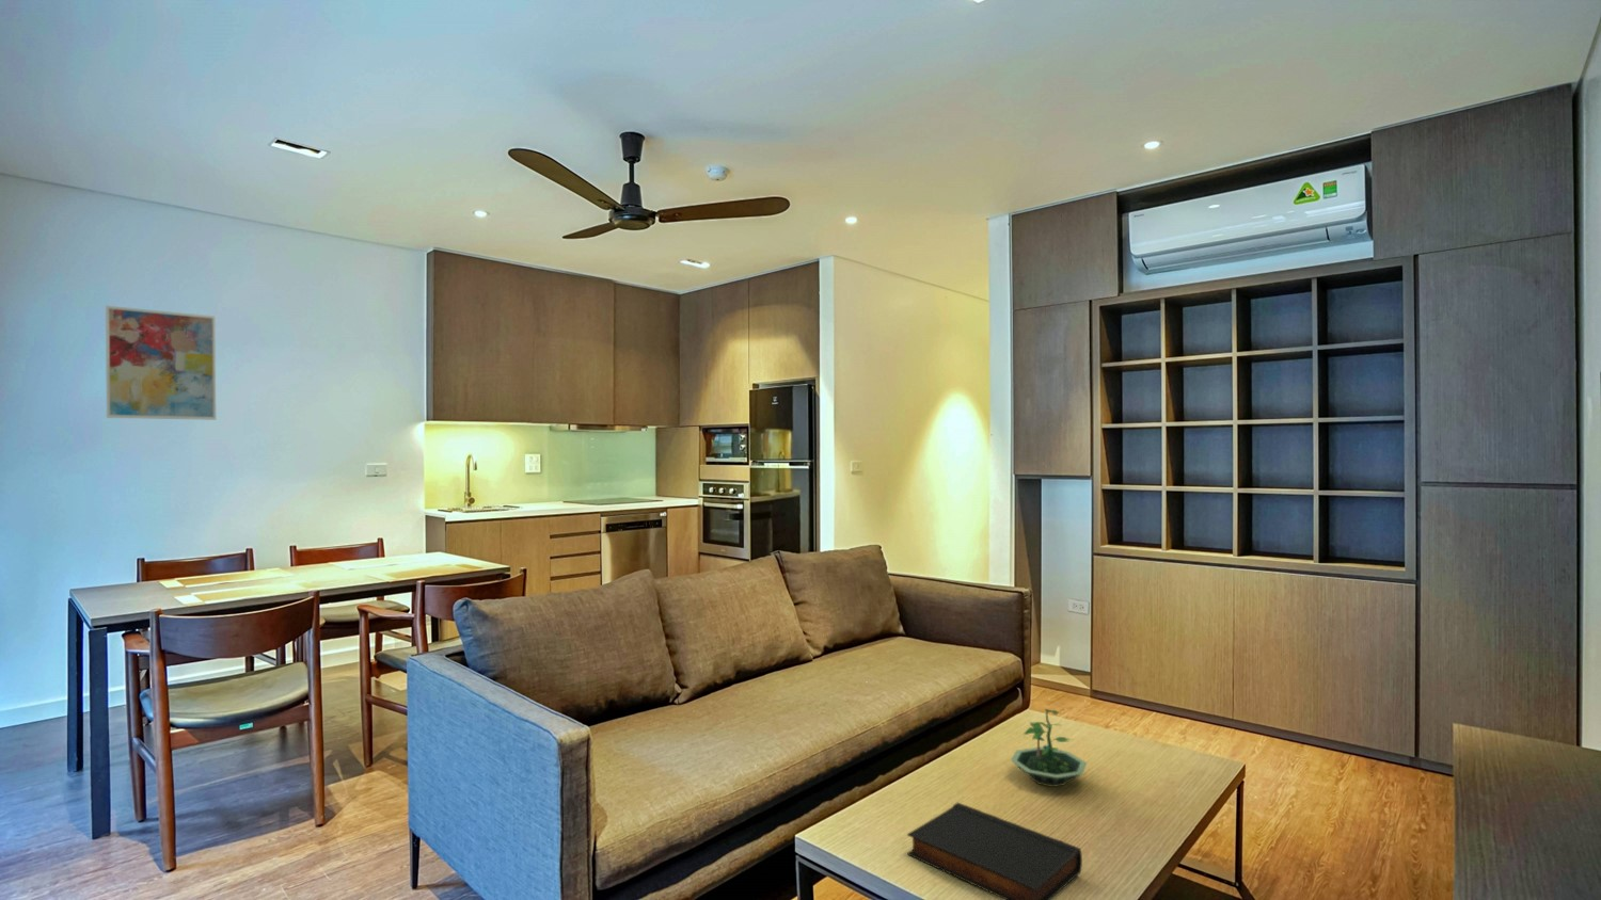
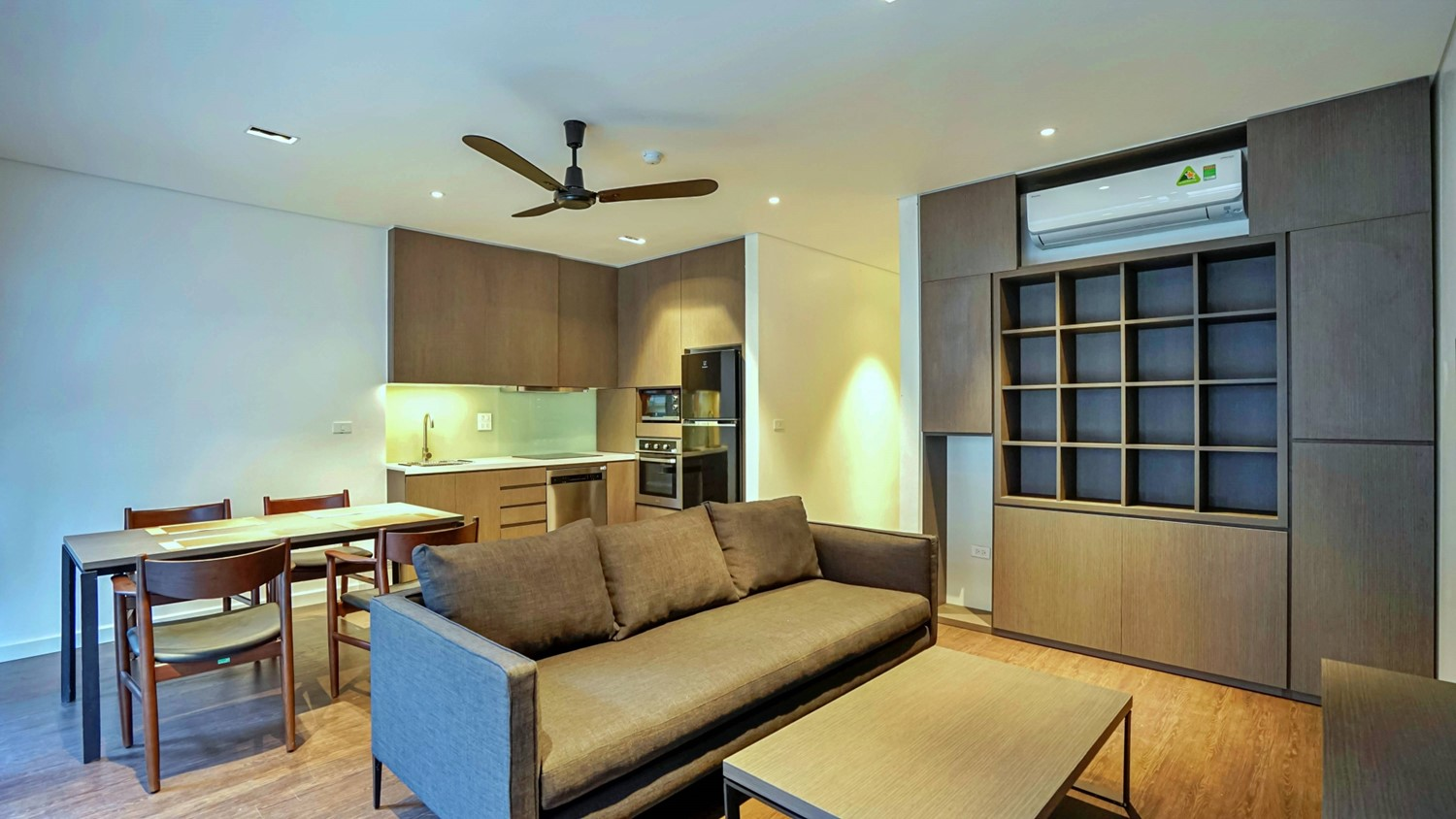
- terrarium [1009,708,1087,788]
- book [906,802,1083,900]
- wall art [104,305,217,421]
